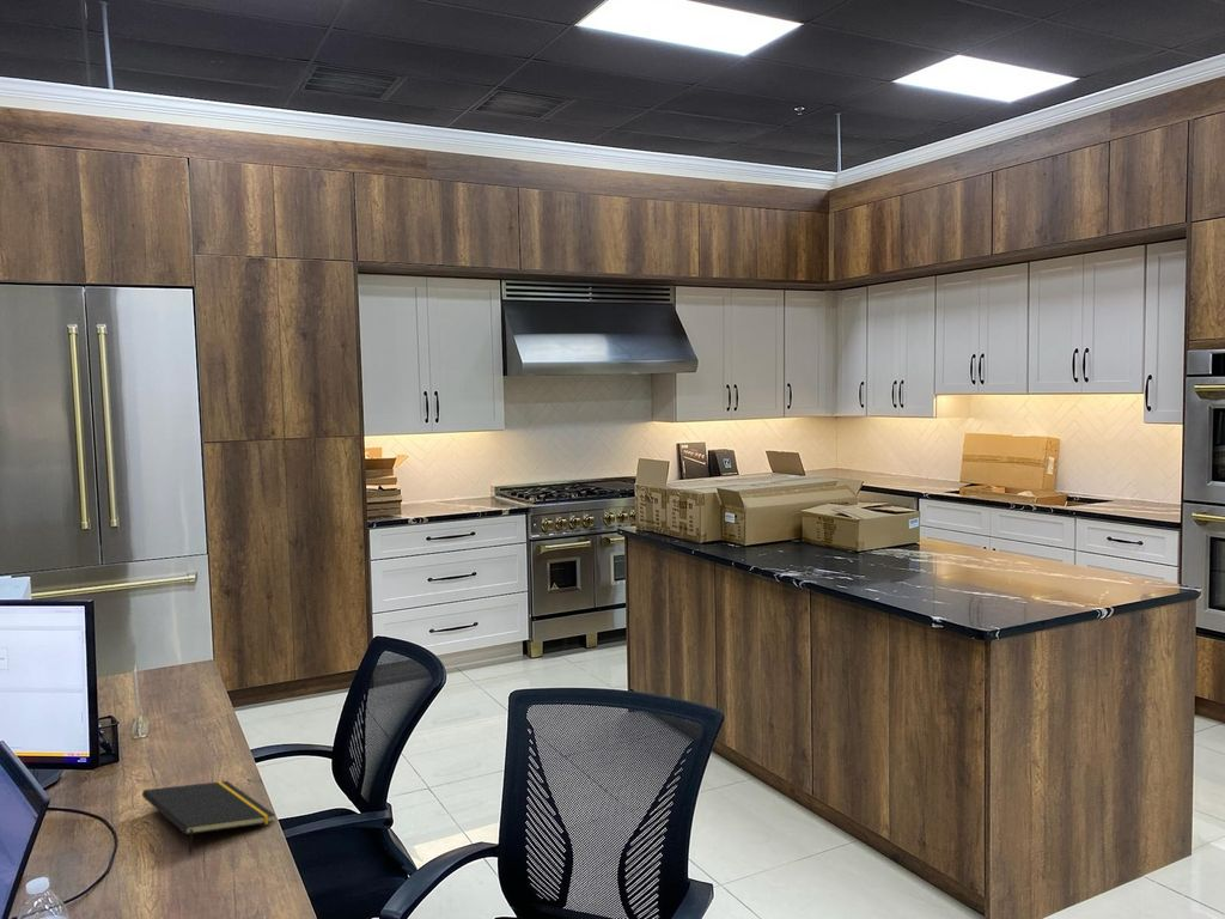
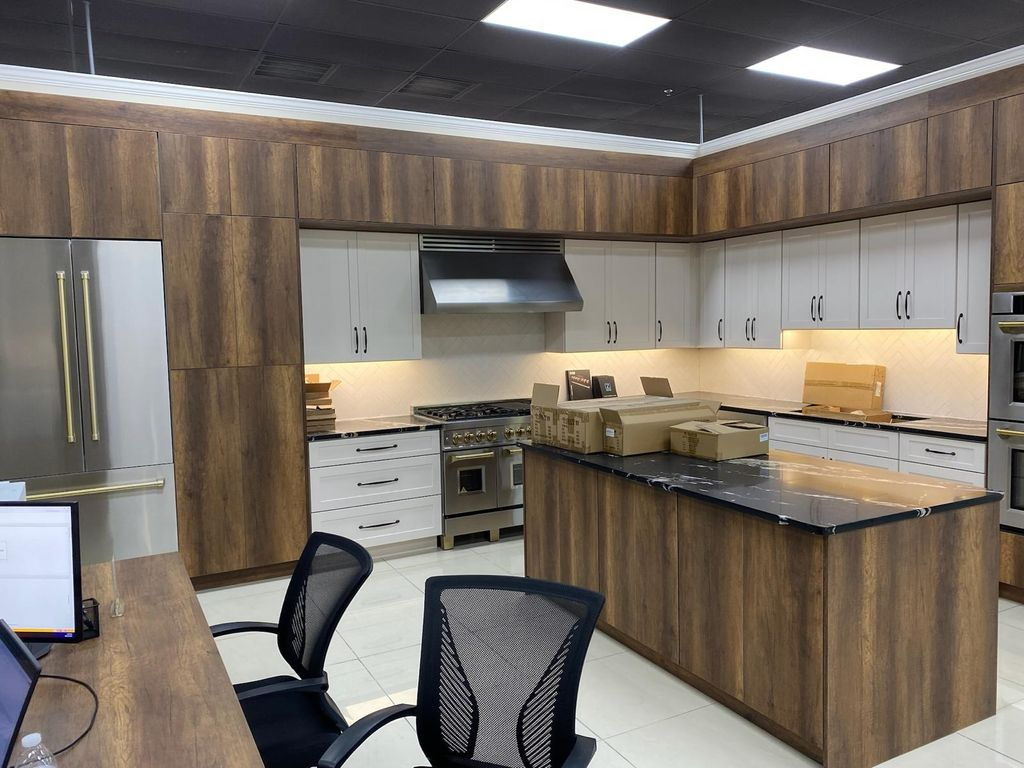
- notepad [141,780,276,854]
